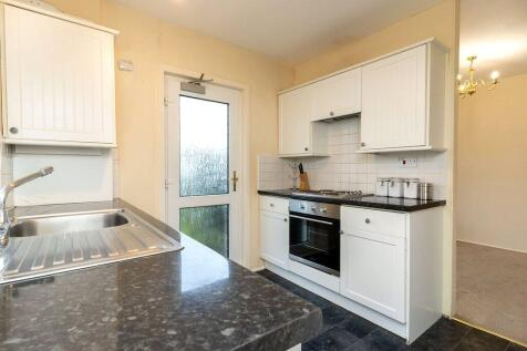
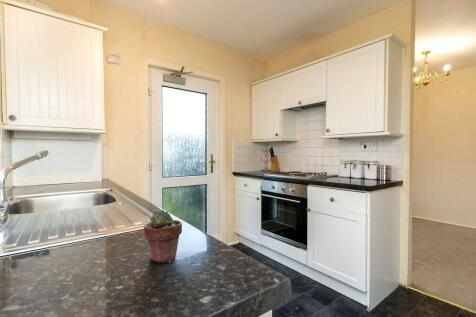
+ potted succulent [143,209,183,264]
